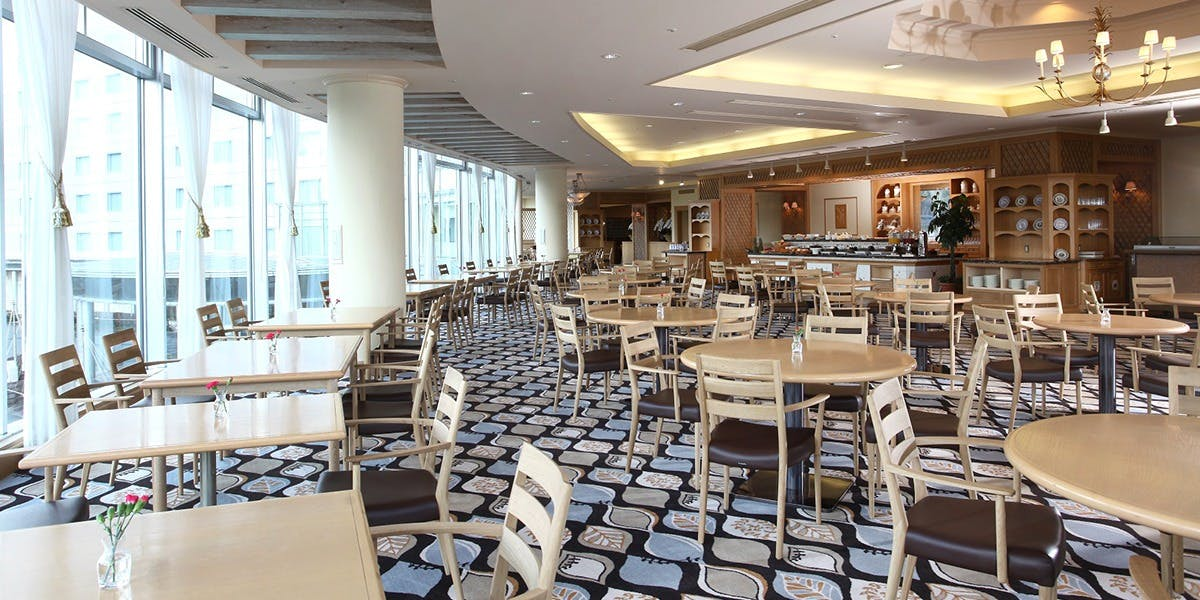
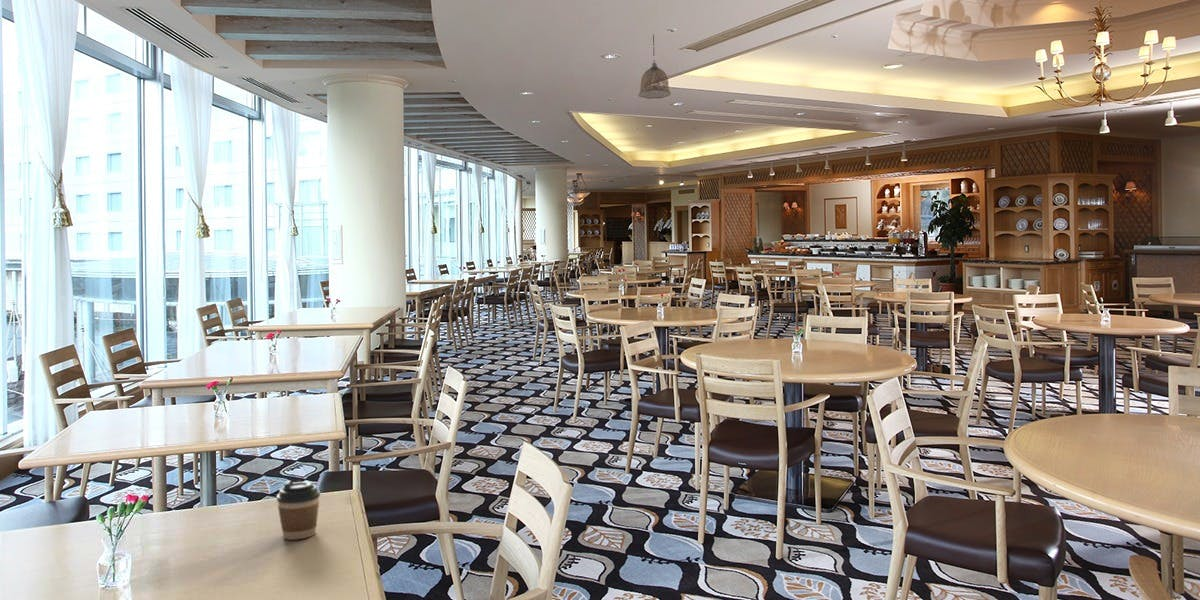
+ coffee cup [275,480,321,541]
+ pendant lamp [638,34,672,100]
